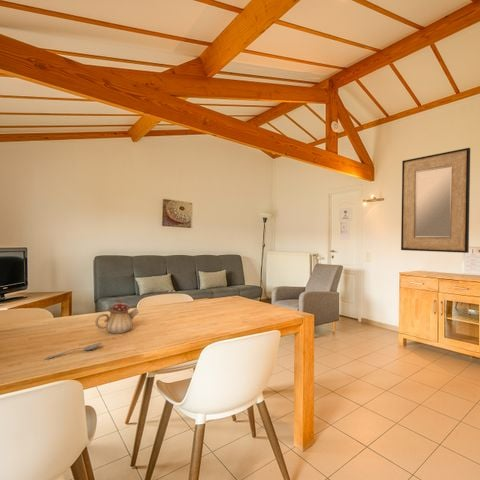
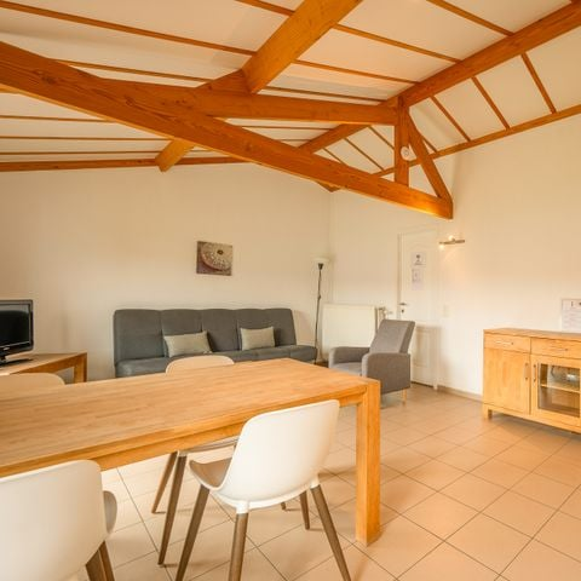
- home mirror [400,147,471,254]
- spoon [44,342,103,360]
- teapot [94,298,140,335]
